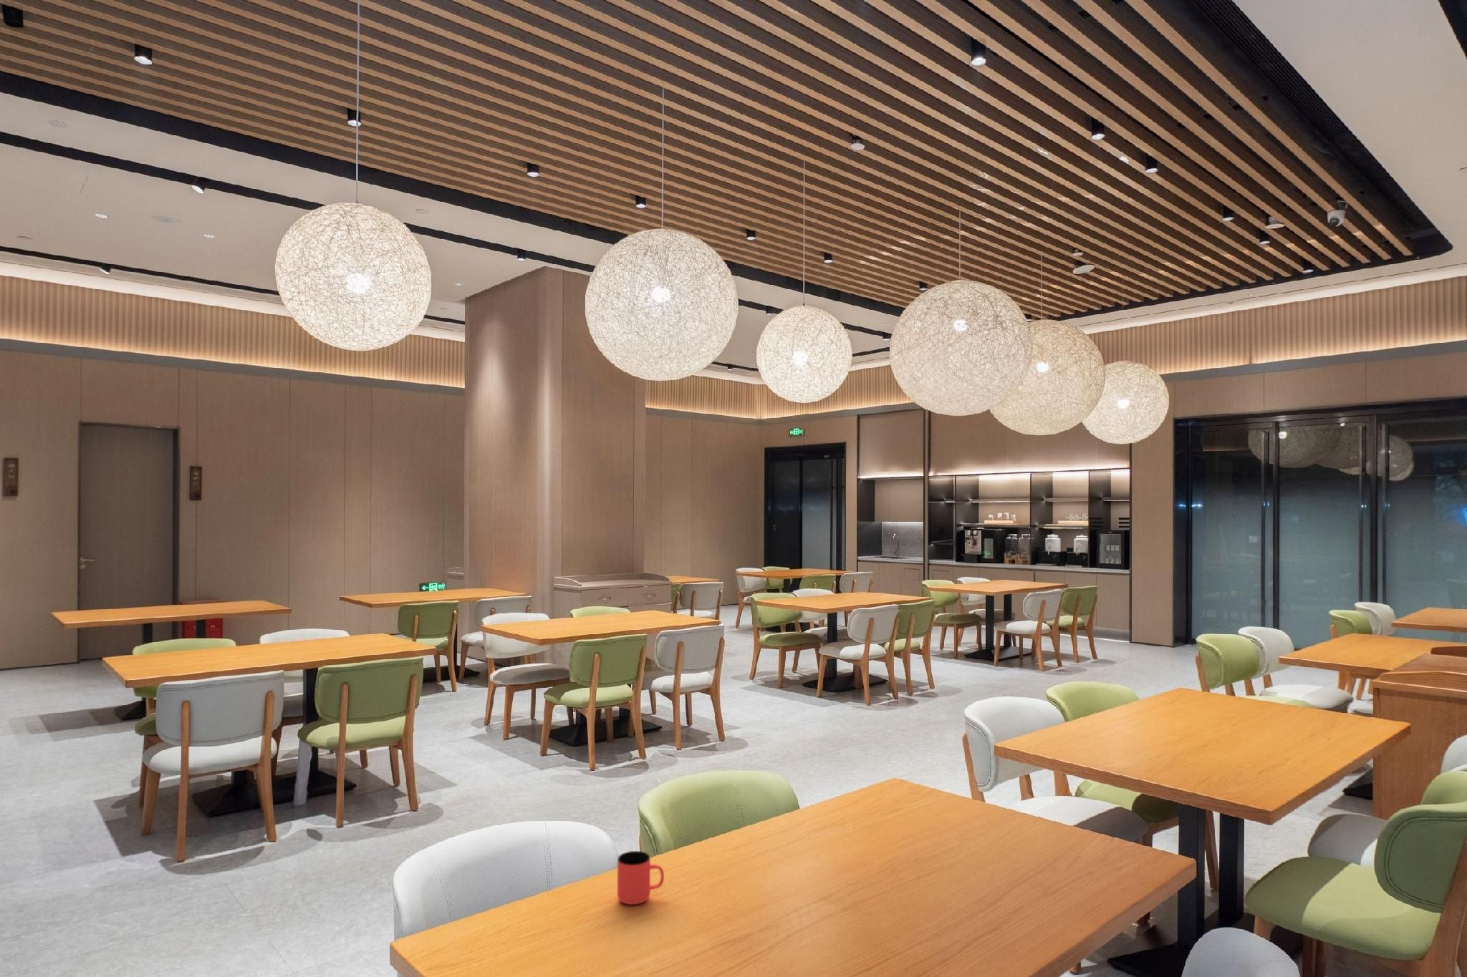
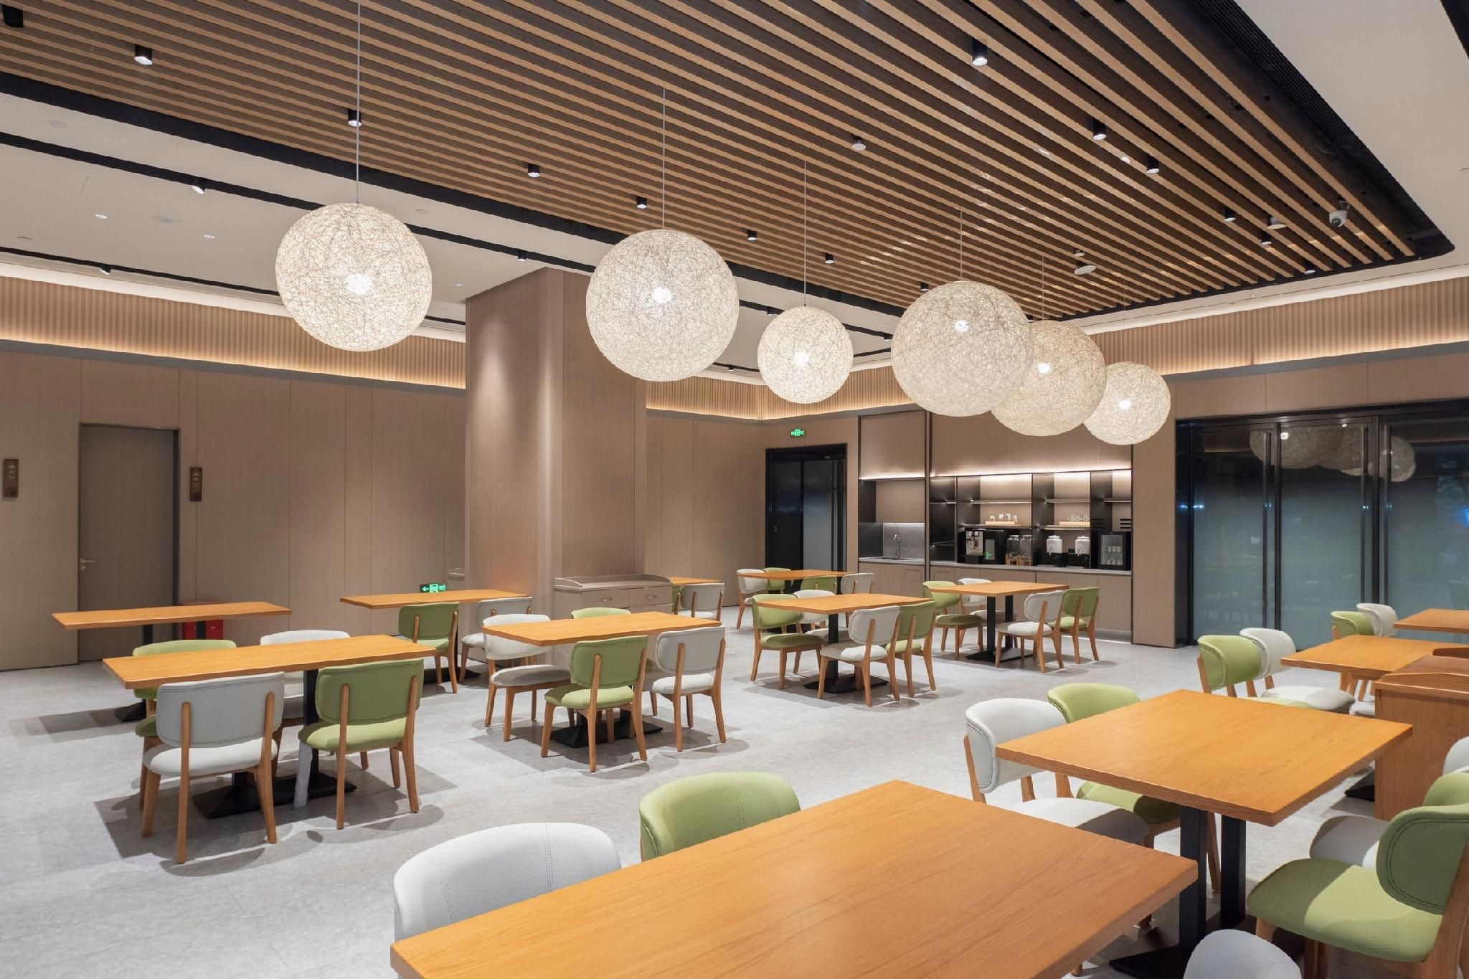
- cup [616,851,664,905]
